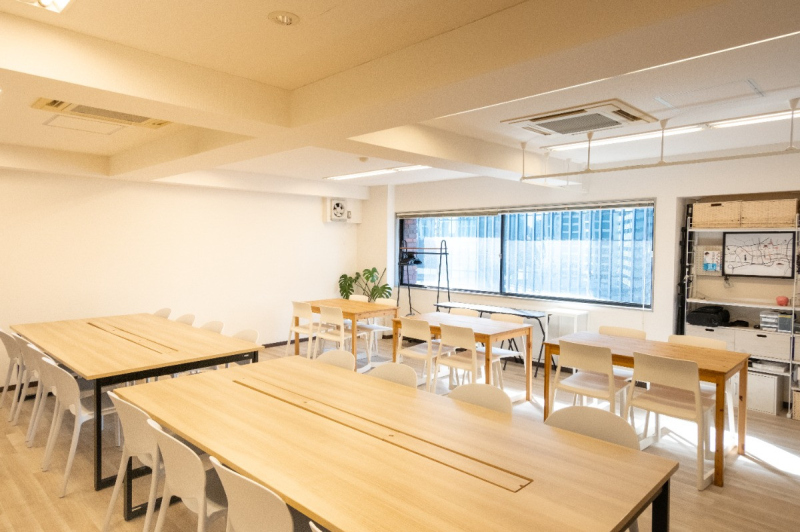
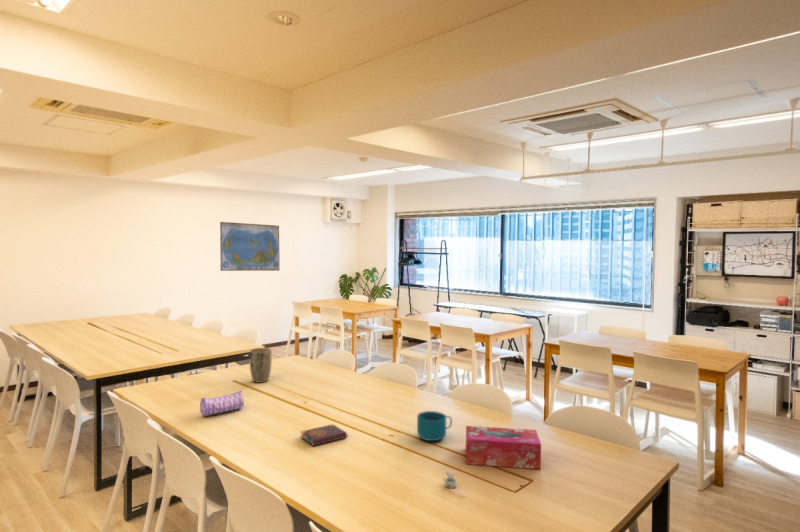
+ cup [416,410,453,442]
+ world map [219,221,281,272]
+ pencil case [199,390,245,417]
+ cup [442,470,467,497]
+ tissue box [464,425,542,470]
+ book [299,423,350,447]
+ plant pot [249,347,273,384]
